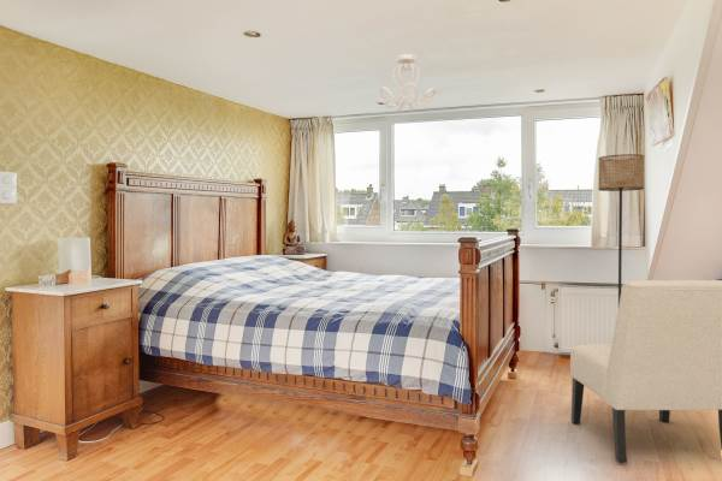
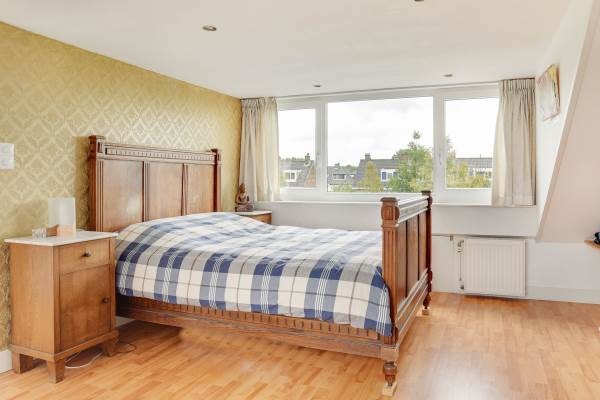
- ceiling light fixture [377,53,437,112]
- chair [569,279,722,464]
- floor lamp [597,153,645,305]
